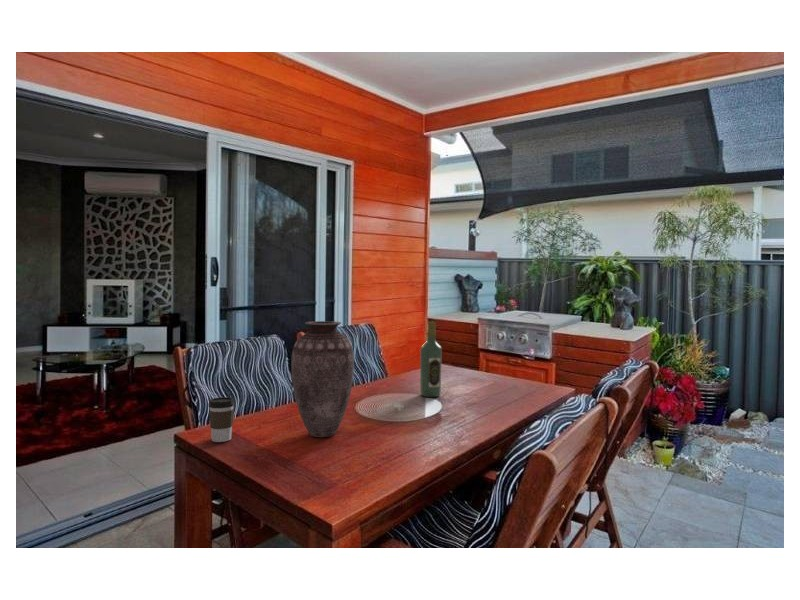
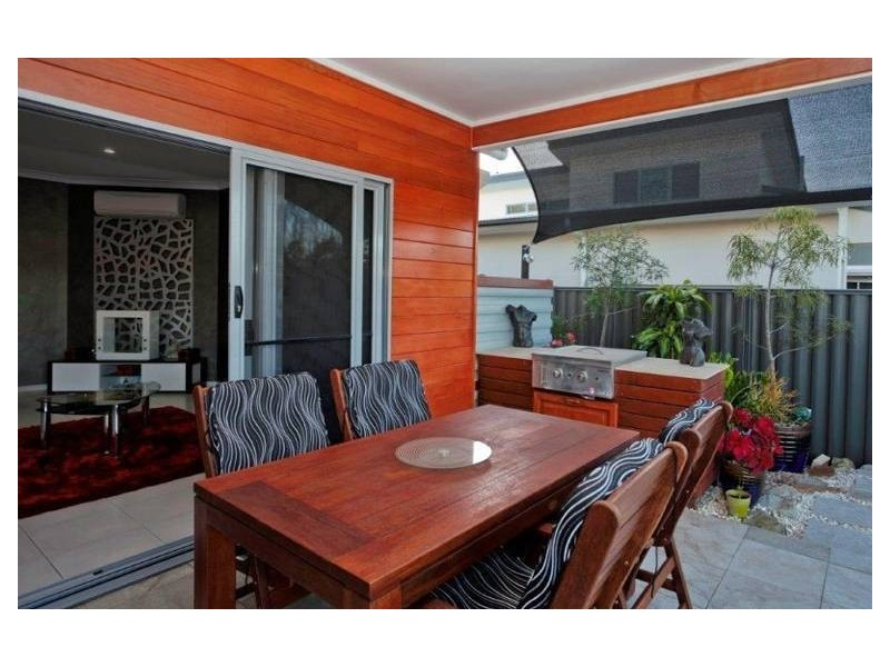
- coffee cup [207,396,236,443]
- vase [290,320,355,438]
- wine bottle [419,321,443,398]
